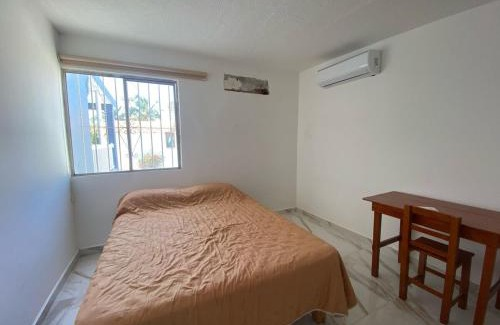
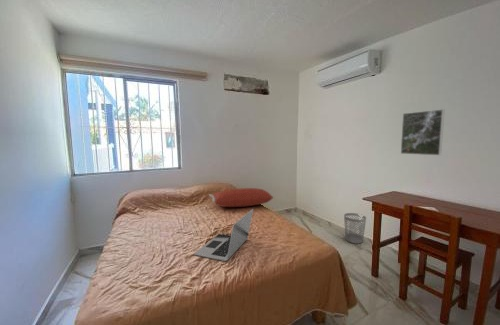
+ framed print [400,108,445,156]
+ laptop [193,208,254,262]
+ wastebasket [343,212,367,245]
+ pillow [208,187,276,208]
